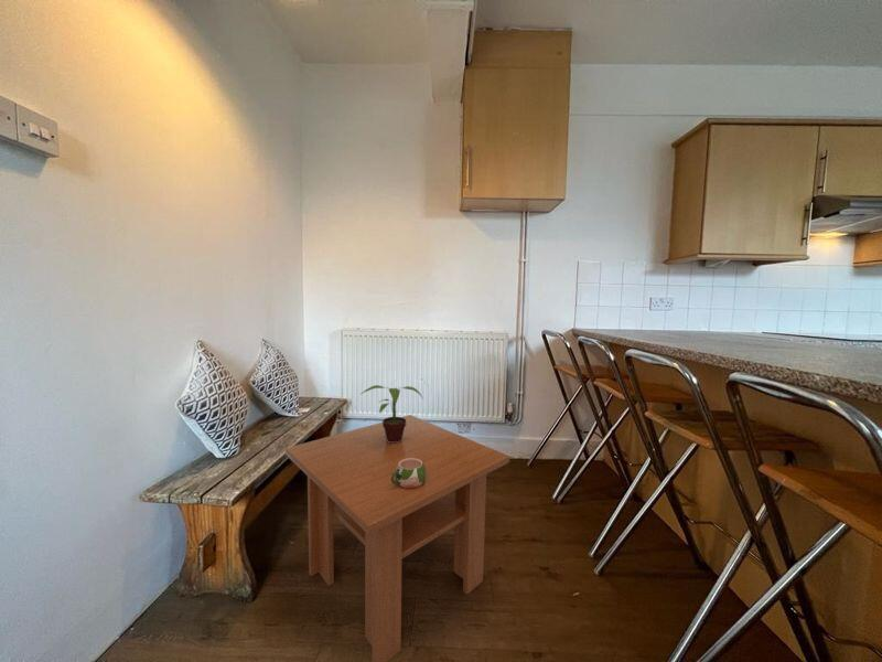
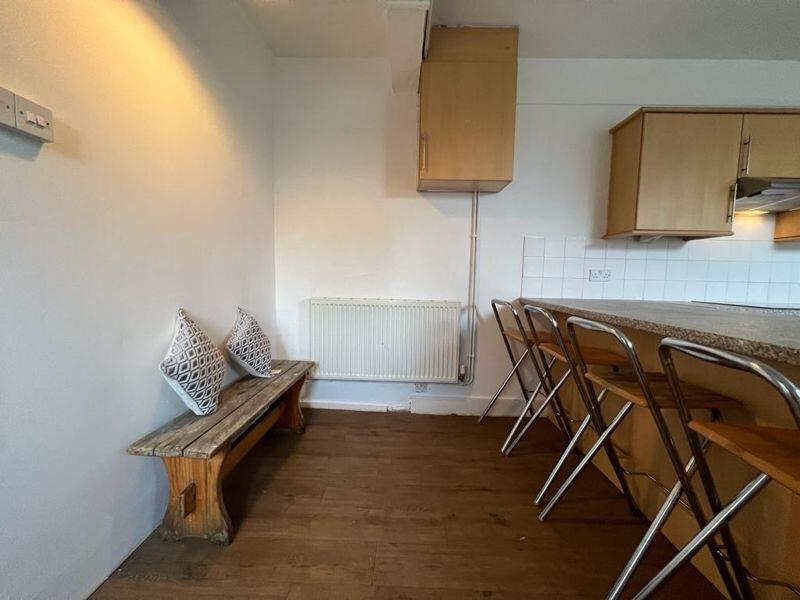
- potted plant [358,384,424,442]
- mug [391,458,426,488]
- coffee table [284,414,510,662]
